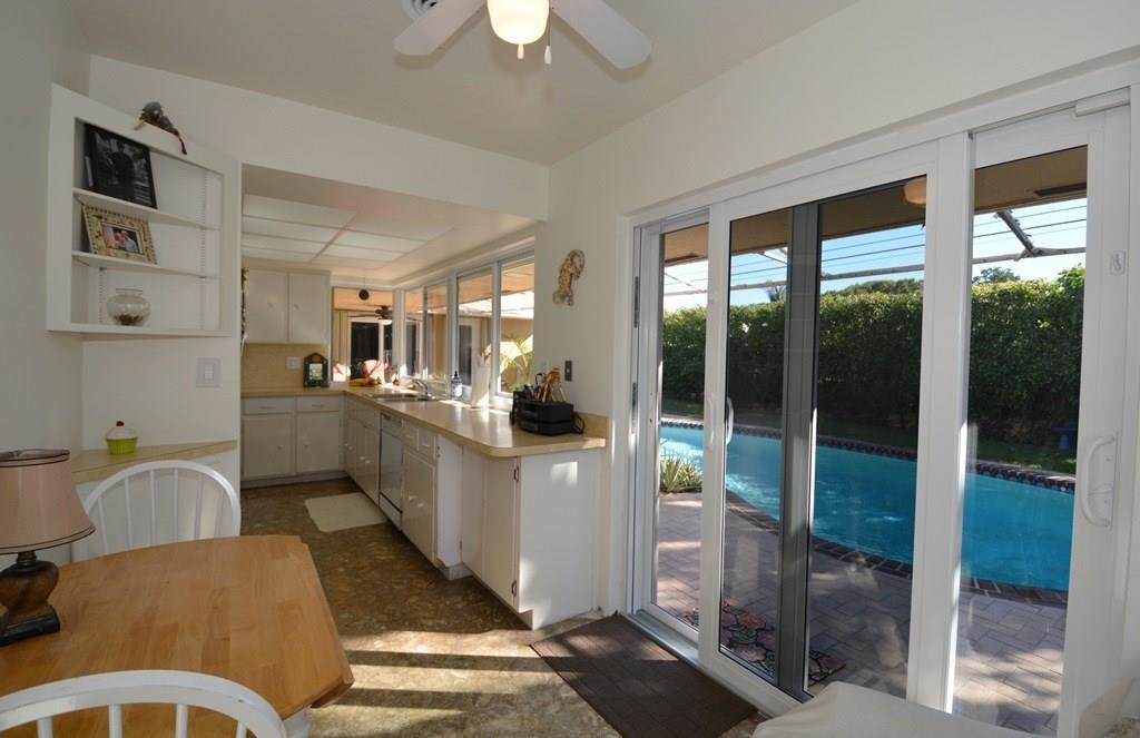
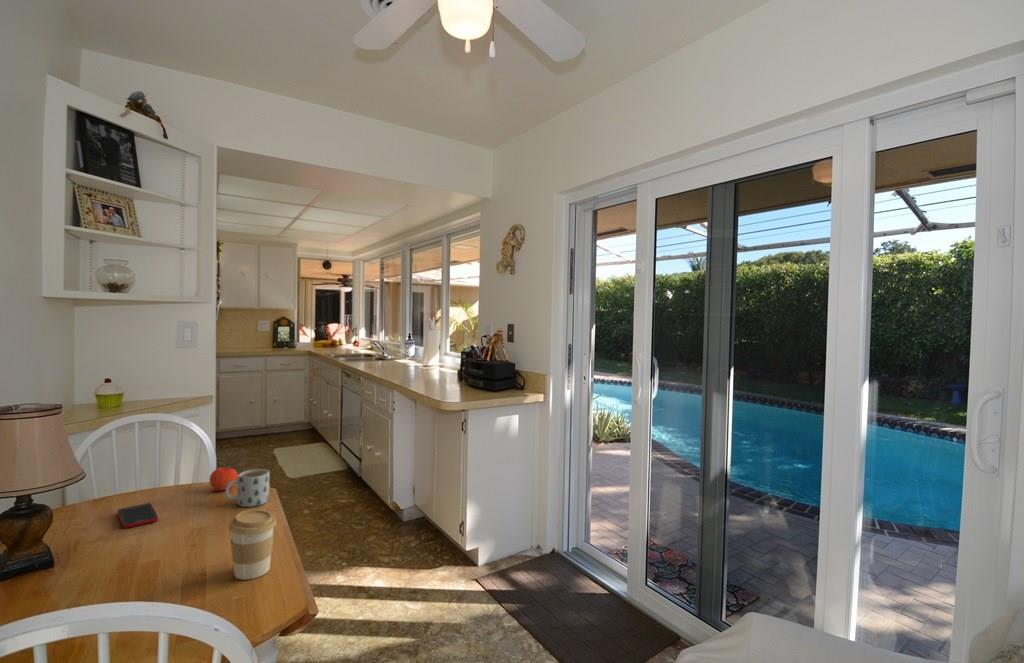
+ apple [208,464,239,492]
+ coffee cup [228,509,277,581]
+ cell phone [117,502,159,529]
+ mug [224,468,270,508]
